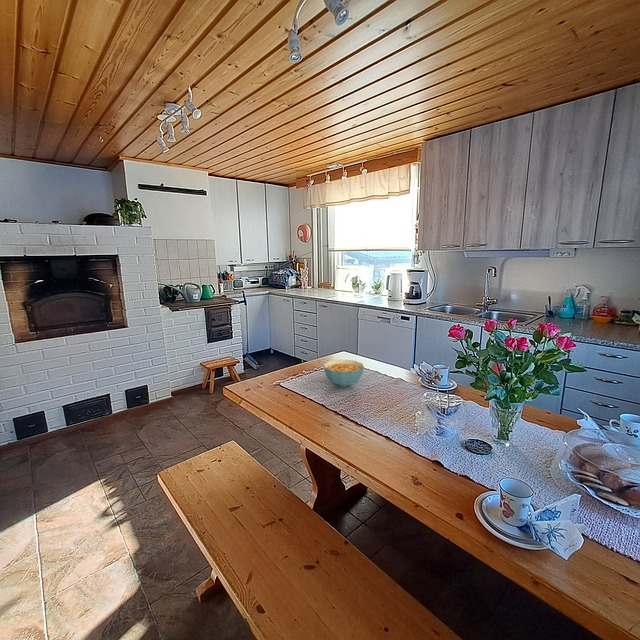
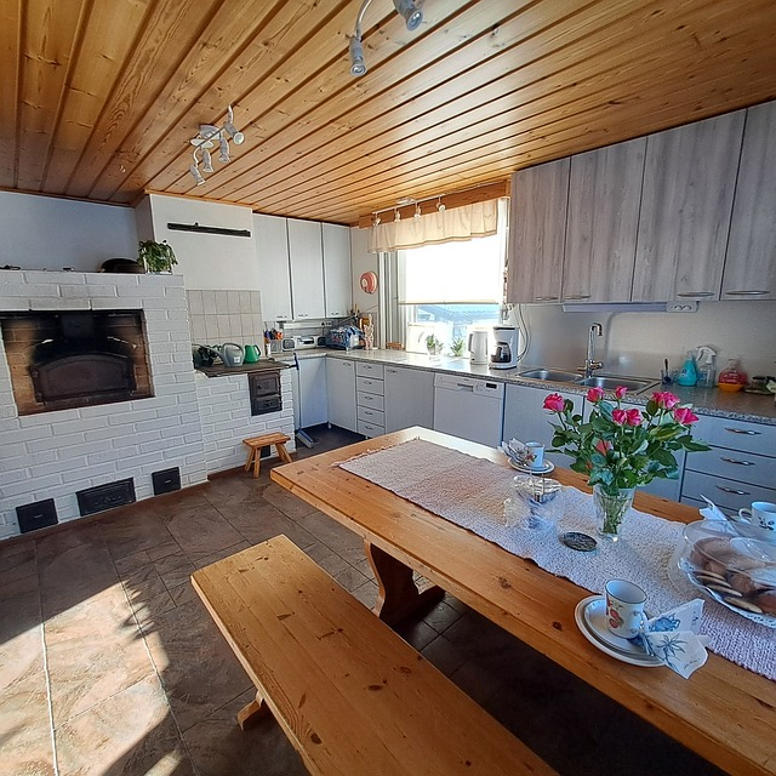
- cereal bowl [323,359,365,387]
